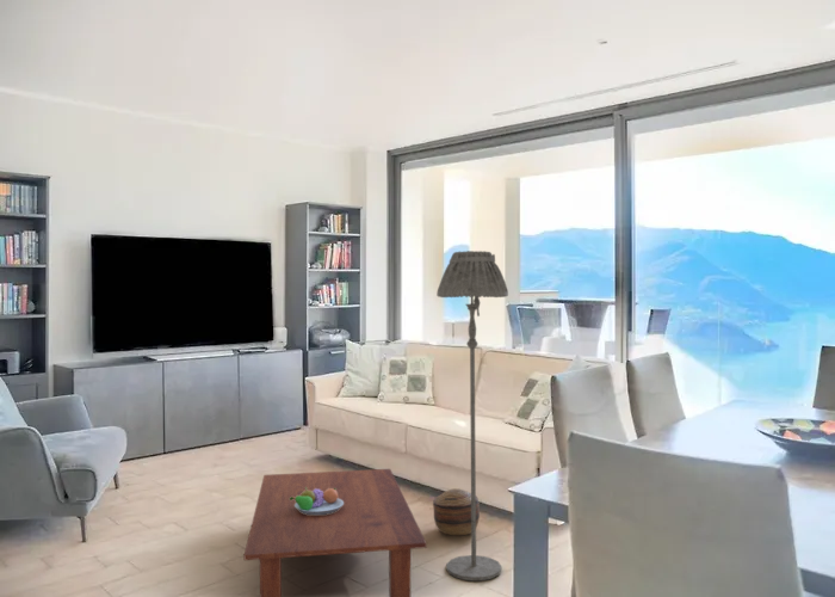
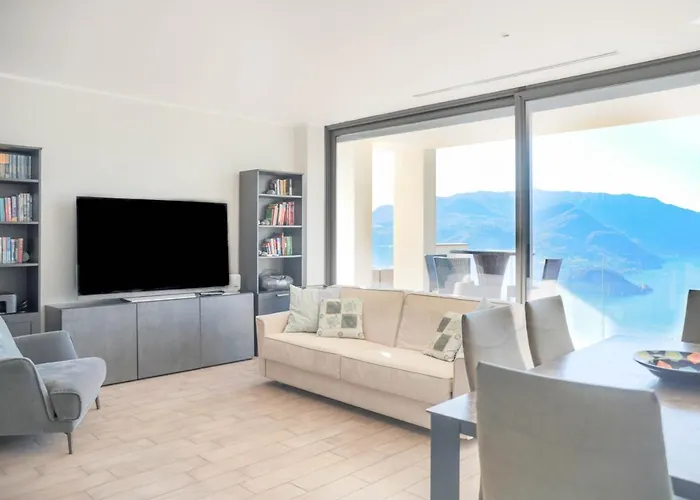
- coffee table [242,468,428,597]
- fruit bowl [290,487,344,515]
- floor lamp [435,250,509,581]
- basket [432,487,481,537]
